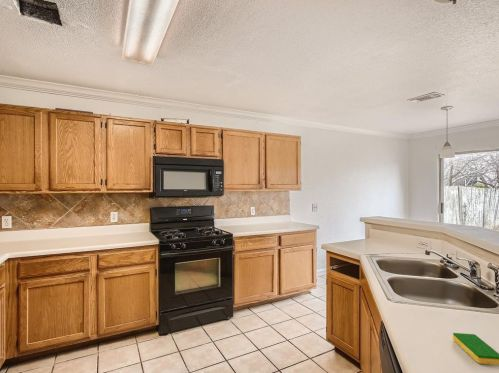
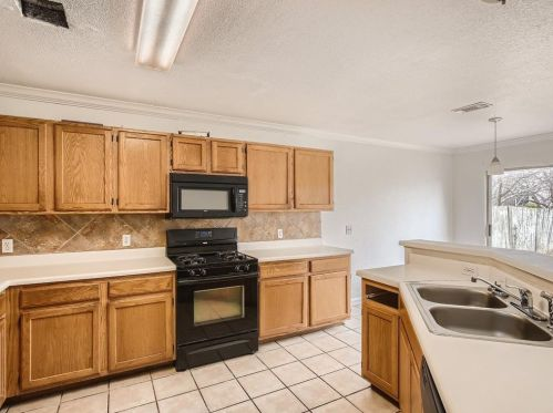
- dish sponge [452,332,499,366]
